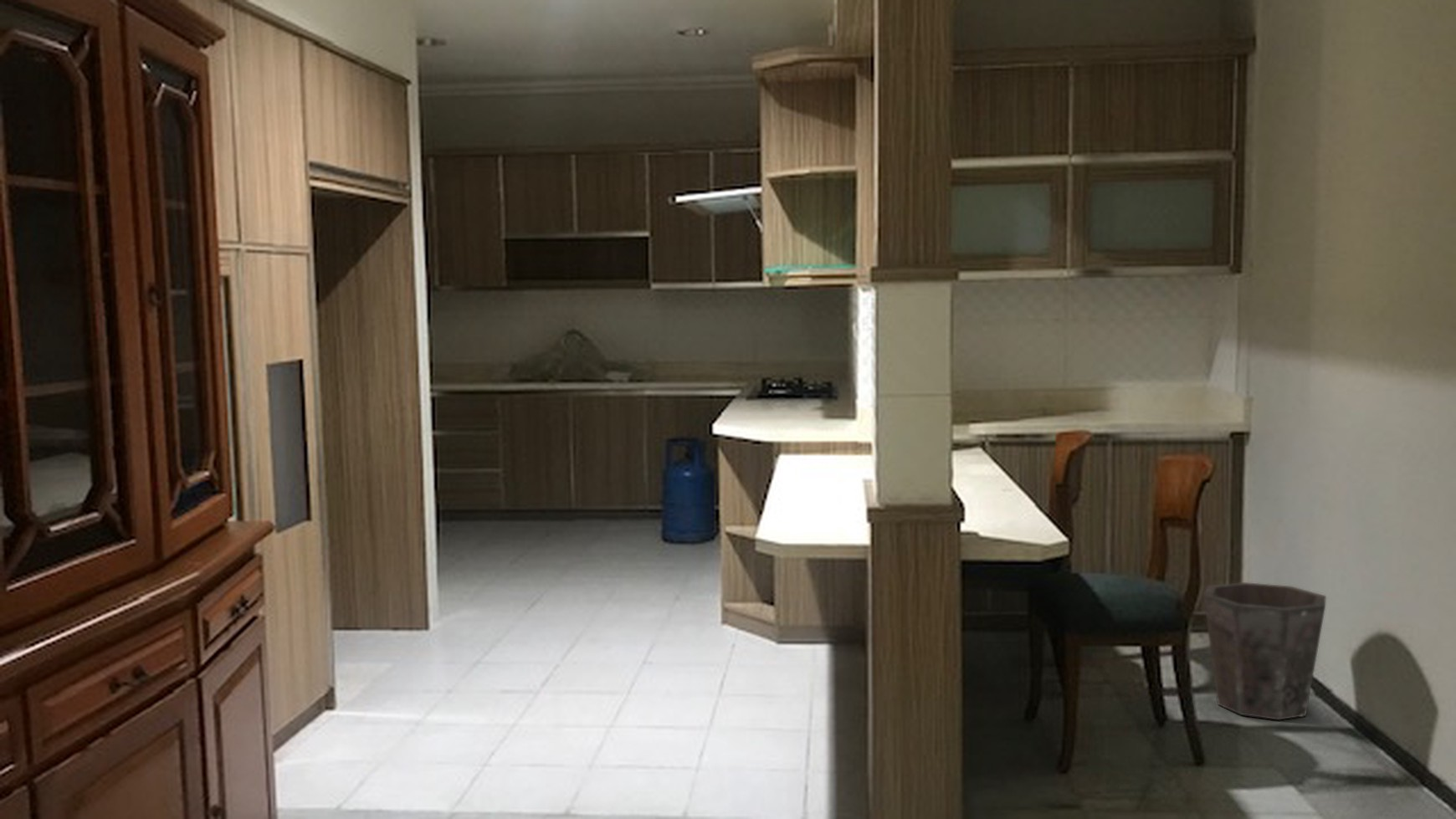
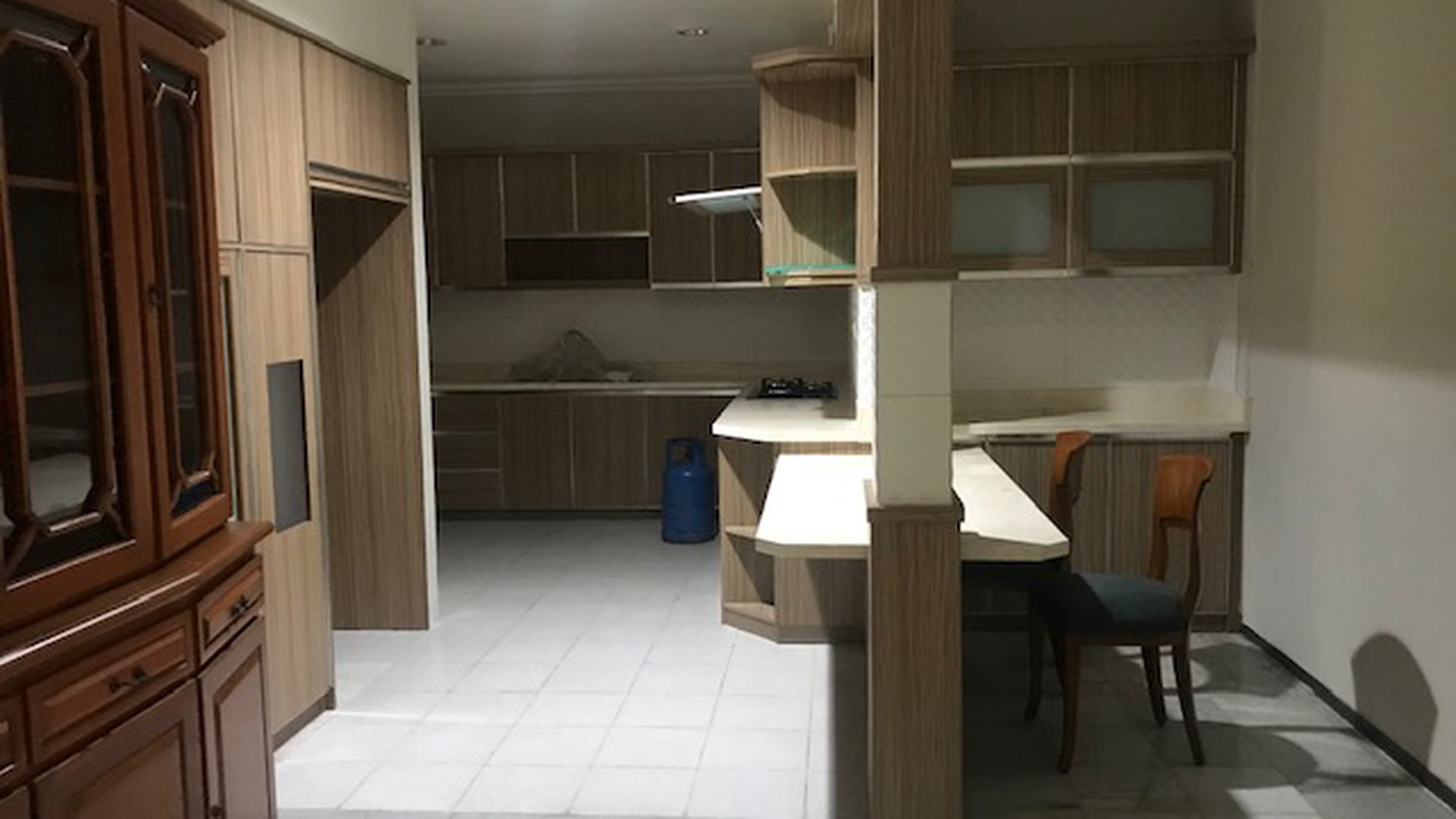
- waste bin [1202,581,1327,720]
